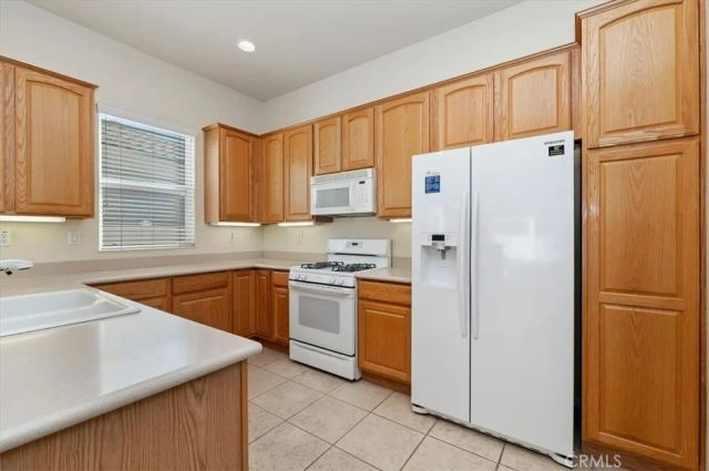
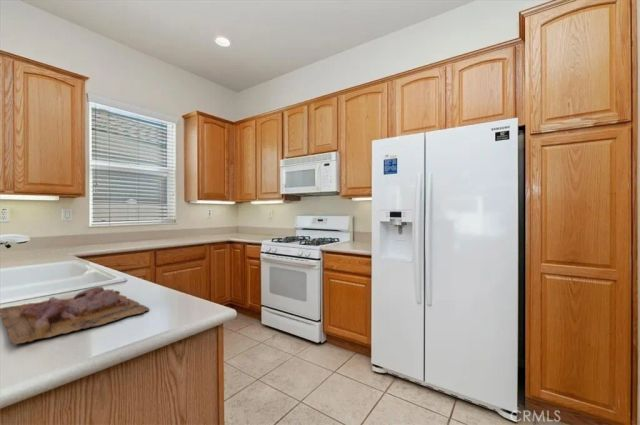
+ cutting board [0,286,150,346]
